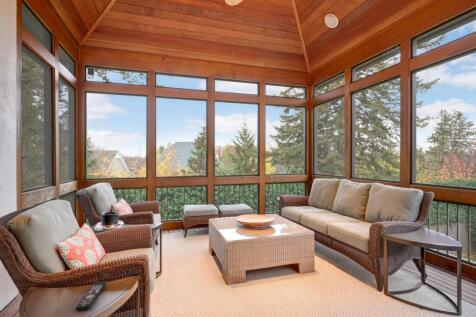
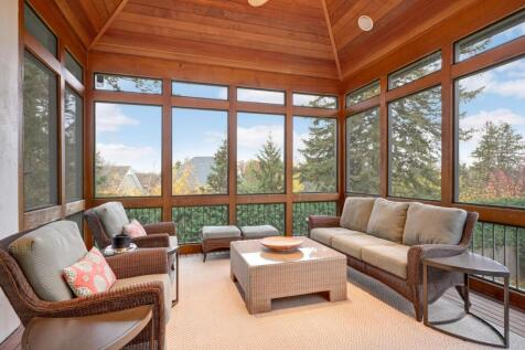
- remote control [75,281,107,312]
